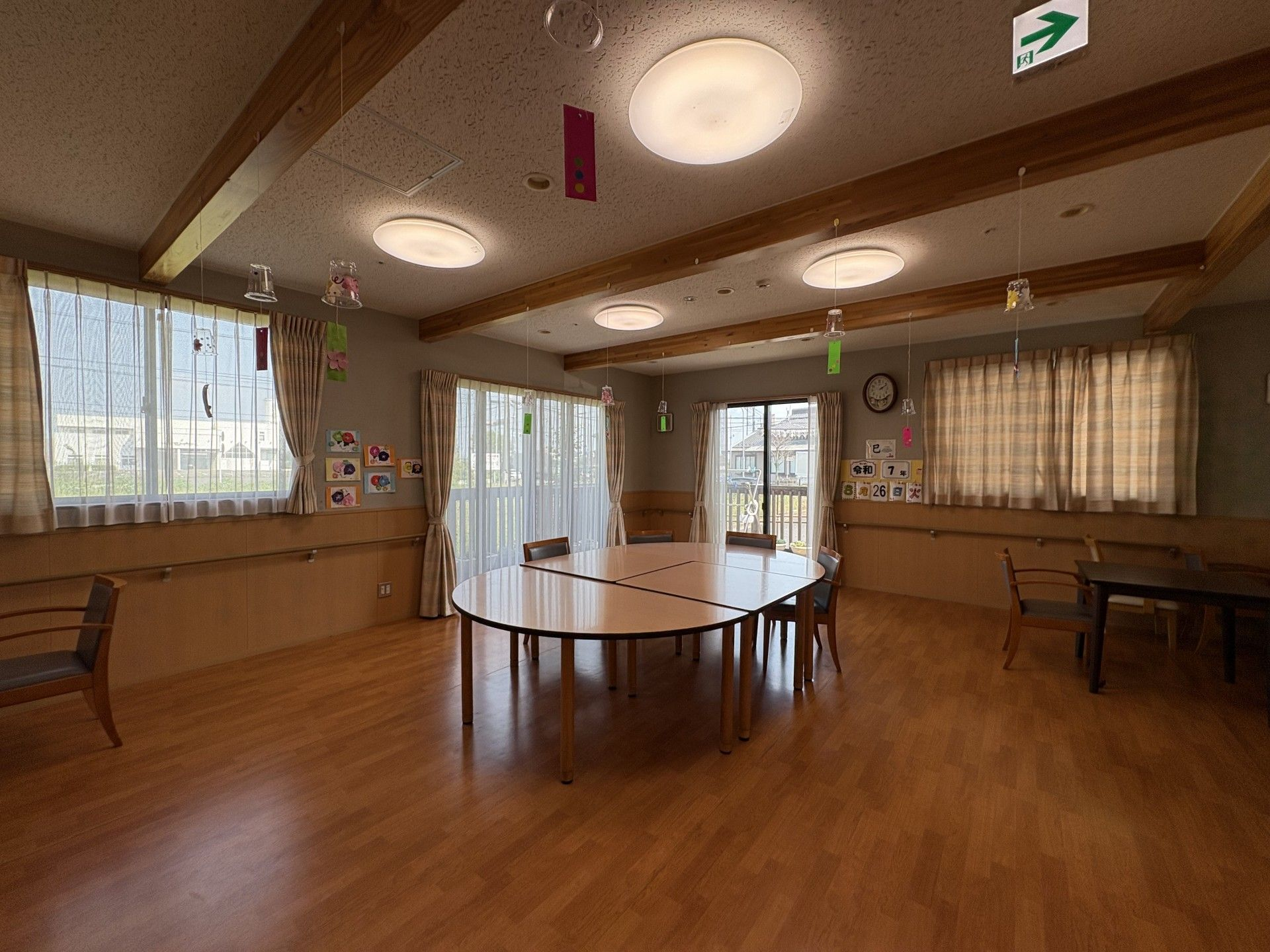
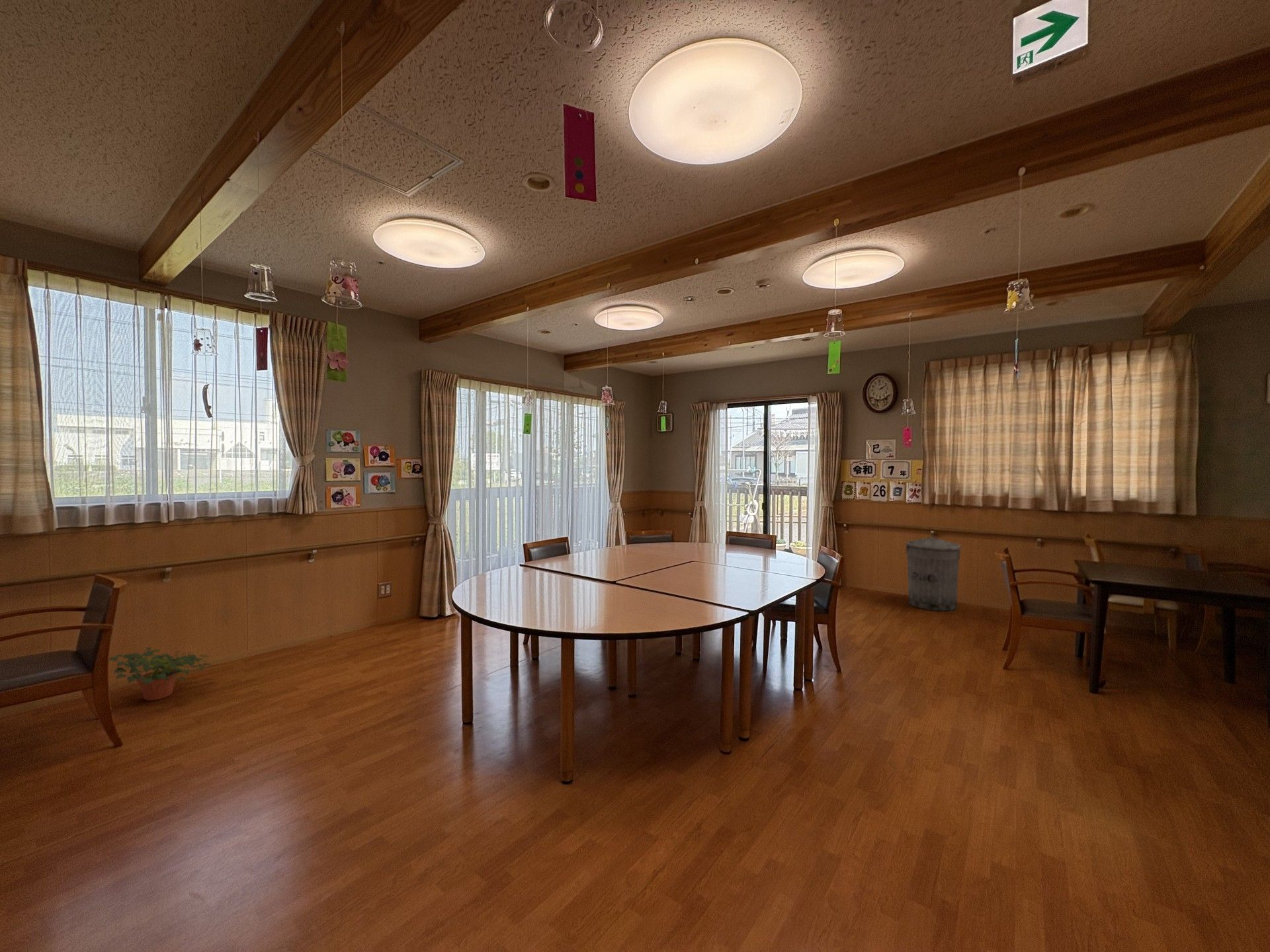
+ trash can [904,535,962,612]
+ potted plant [108,647,213,701]
